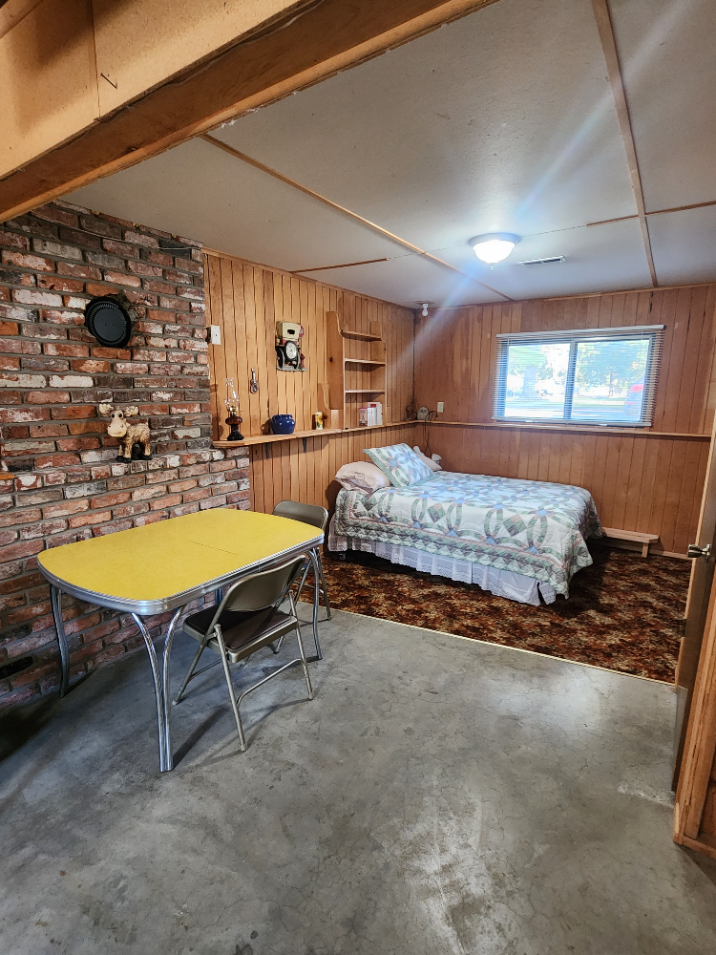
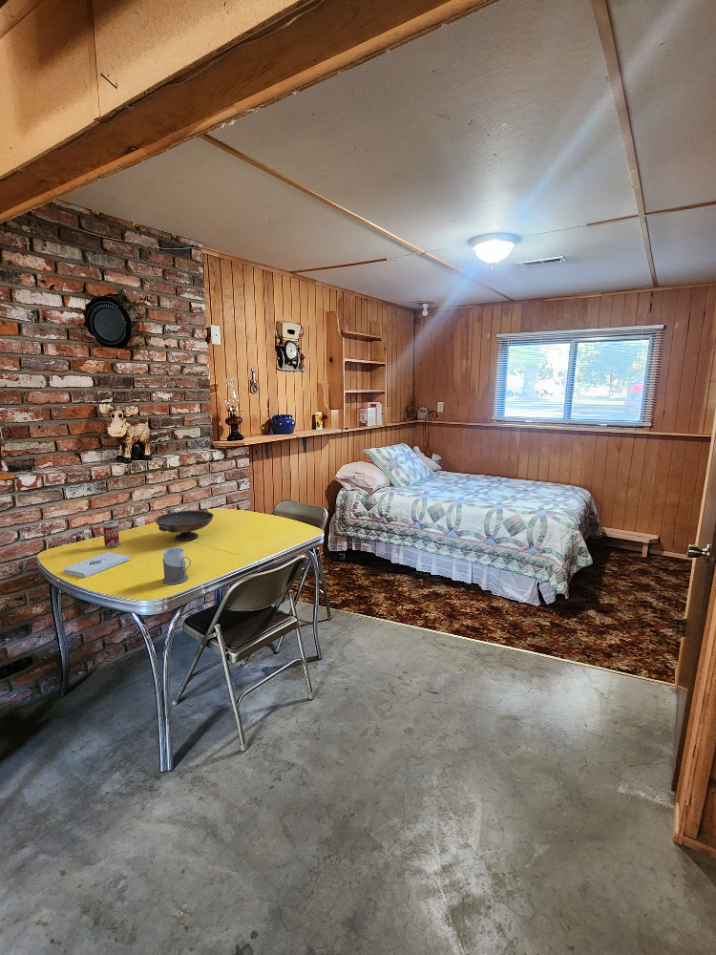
+ beverage can [102,519,121,549]
+ mug [162,547,192,585]
+ notepad [63,551,131,579]
+ decorative bowl [154,507,215,542]
